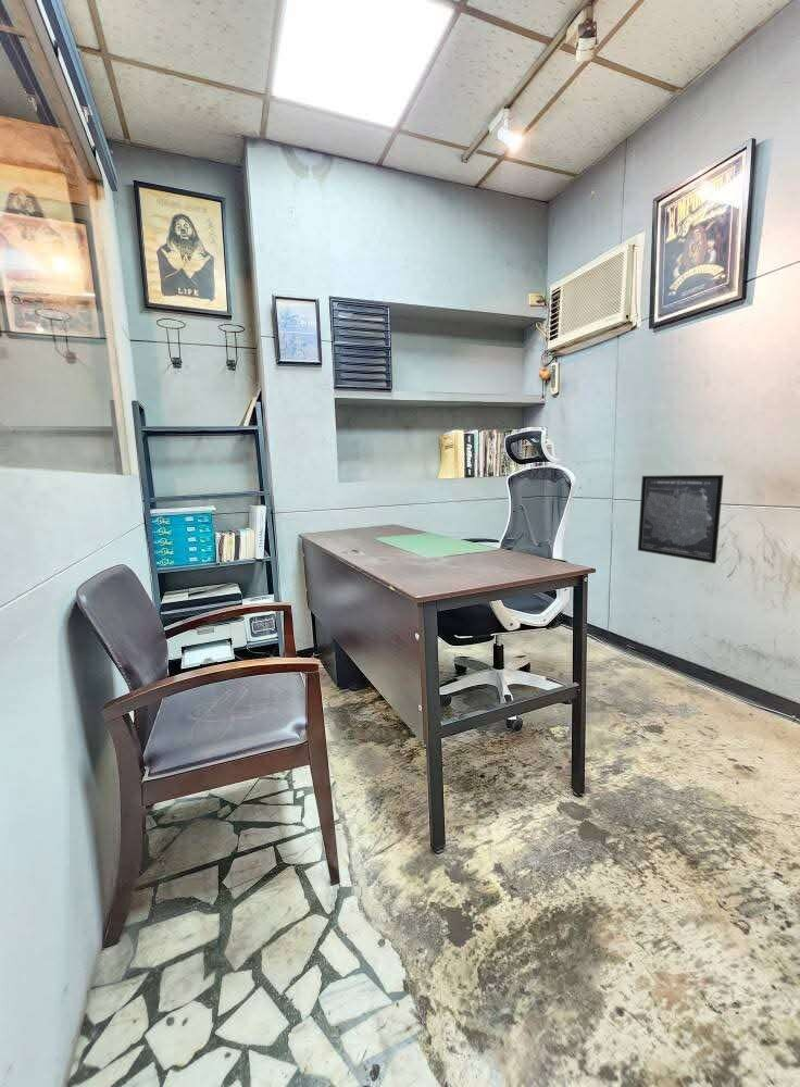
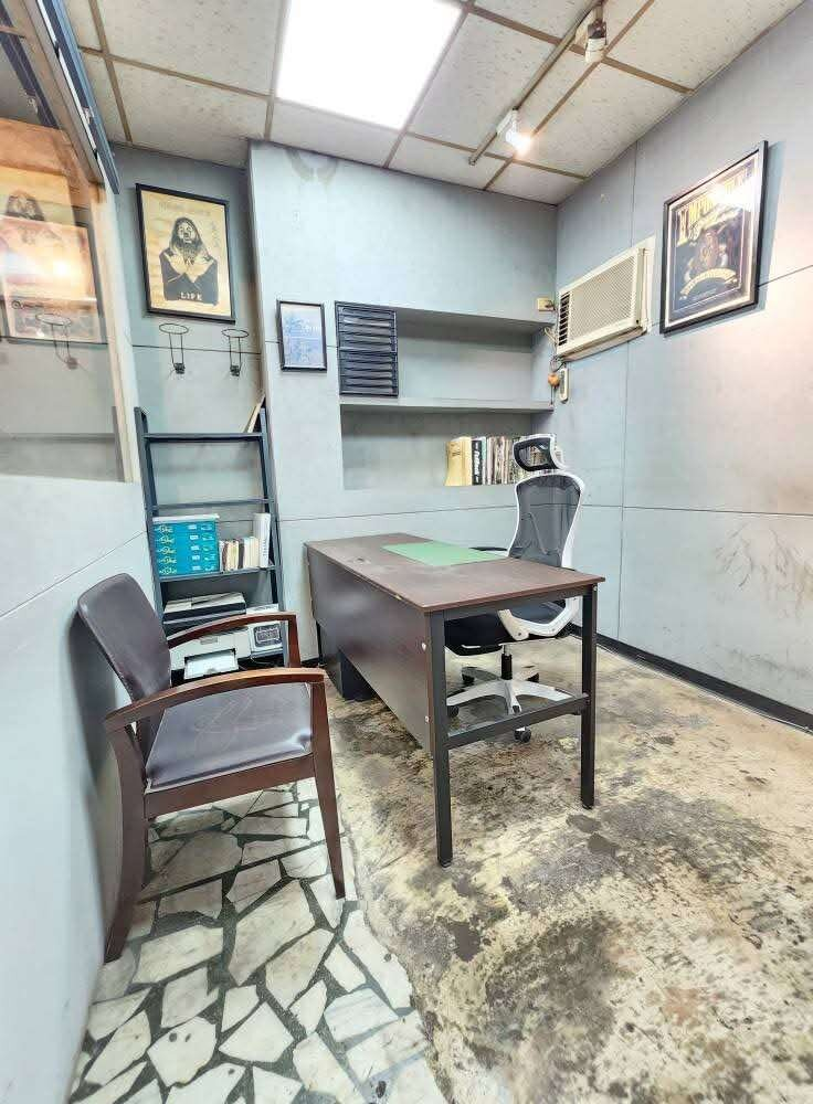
- wall art [637,474,725,564]
